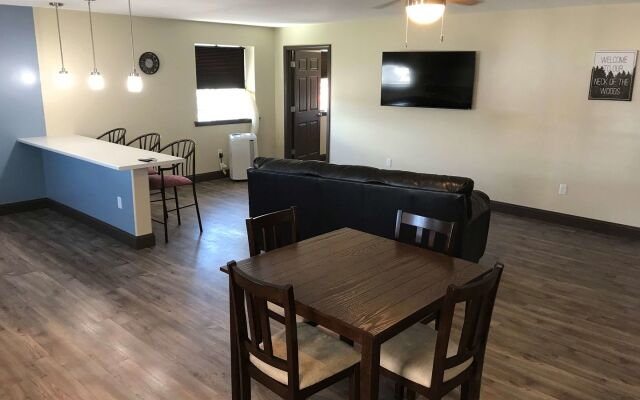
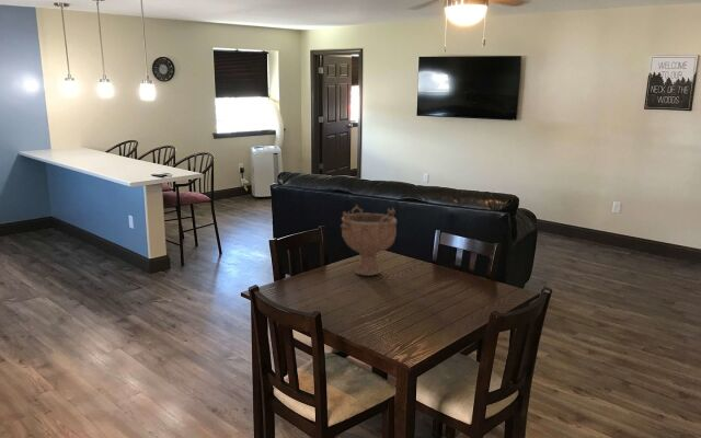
+ decorative bowl [340,204,398,277]
